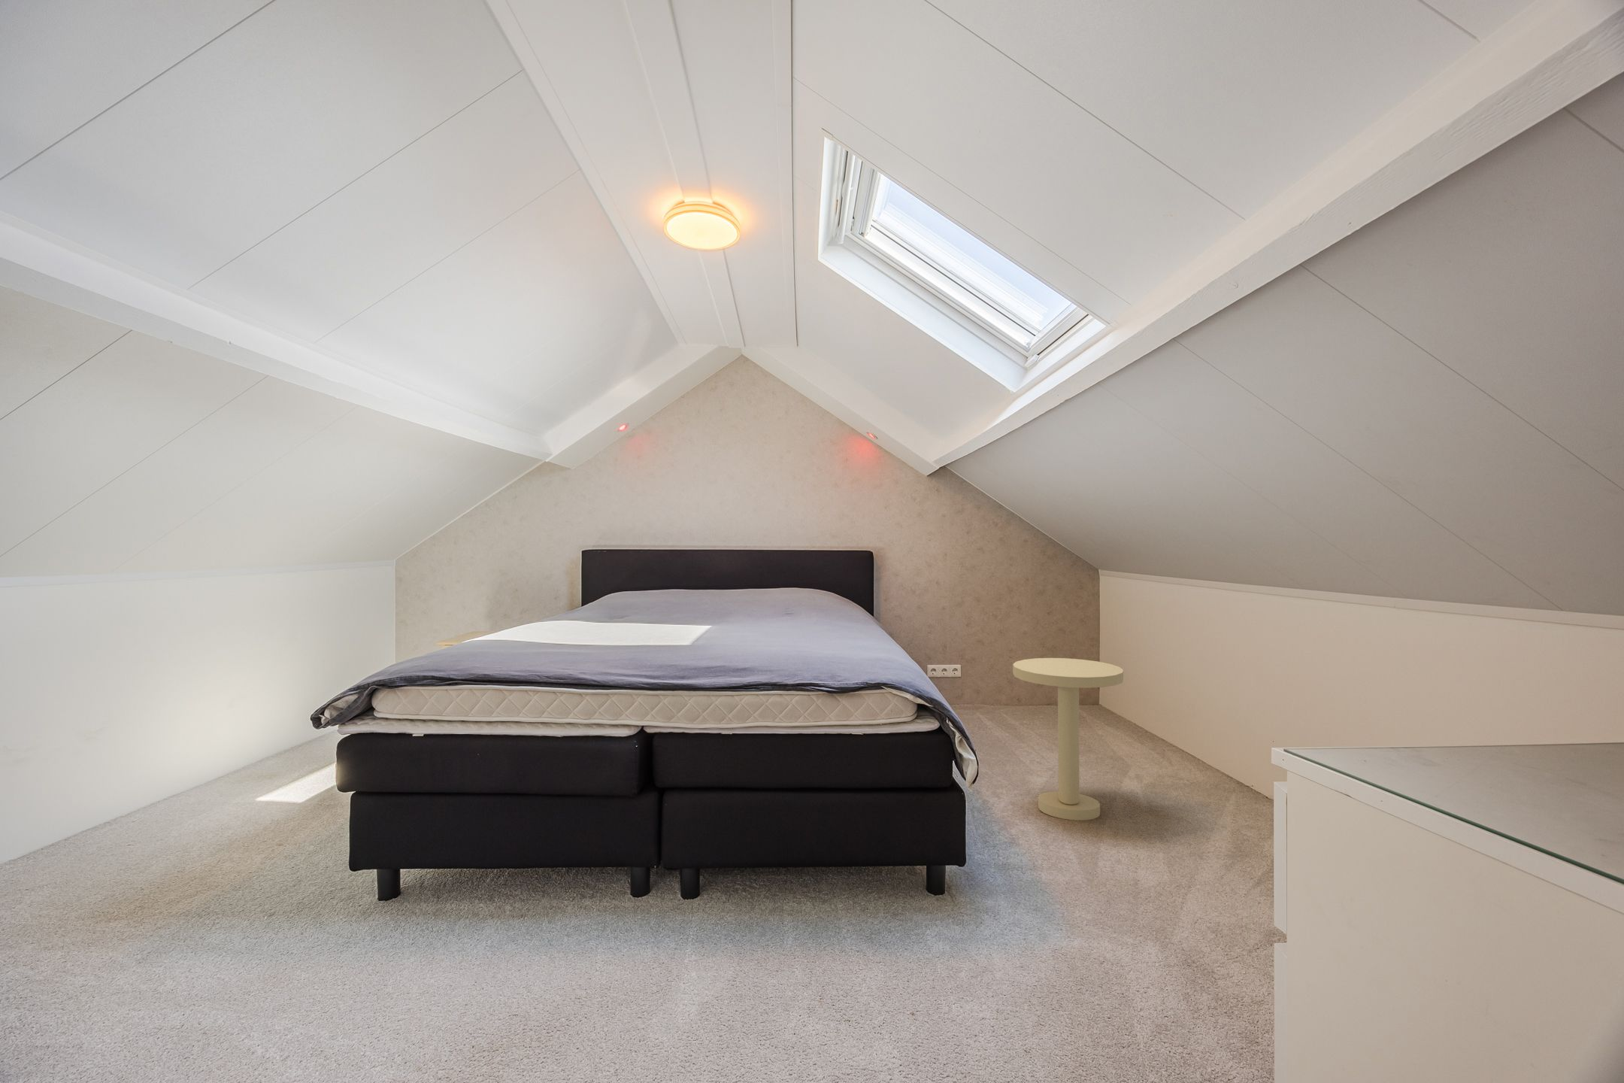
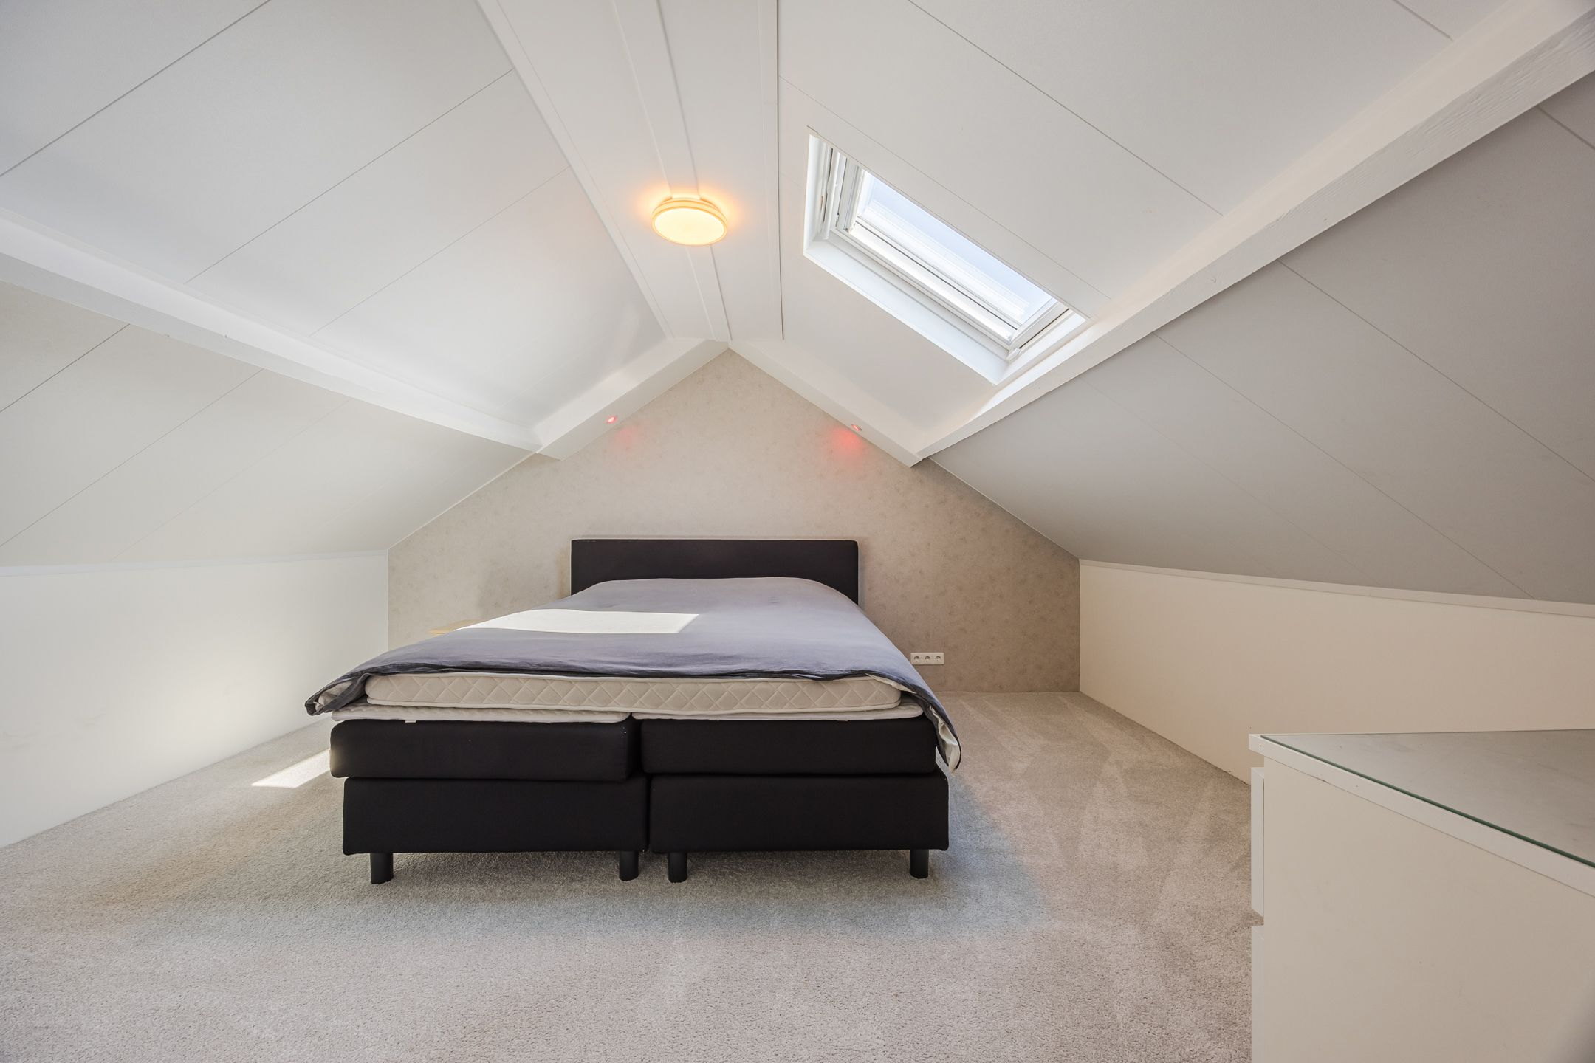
- side table [1013,658,1124,821]
